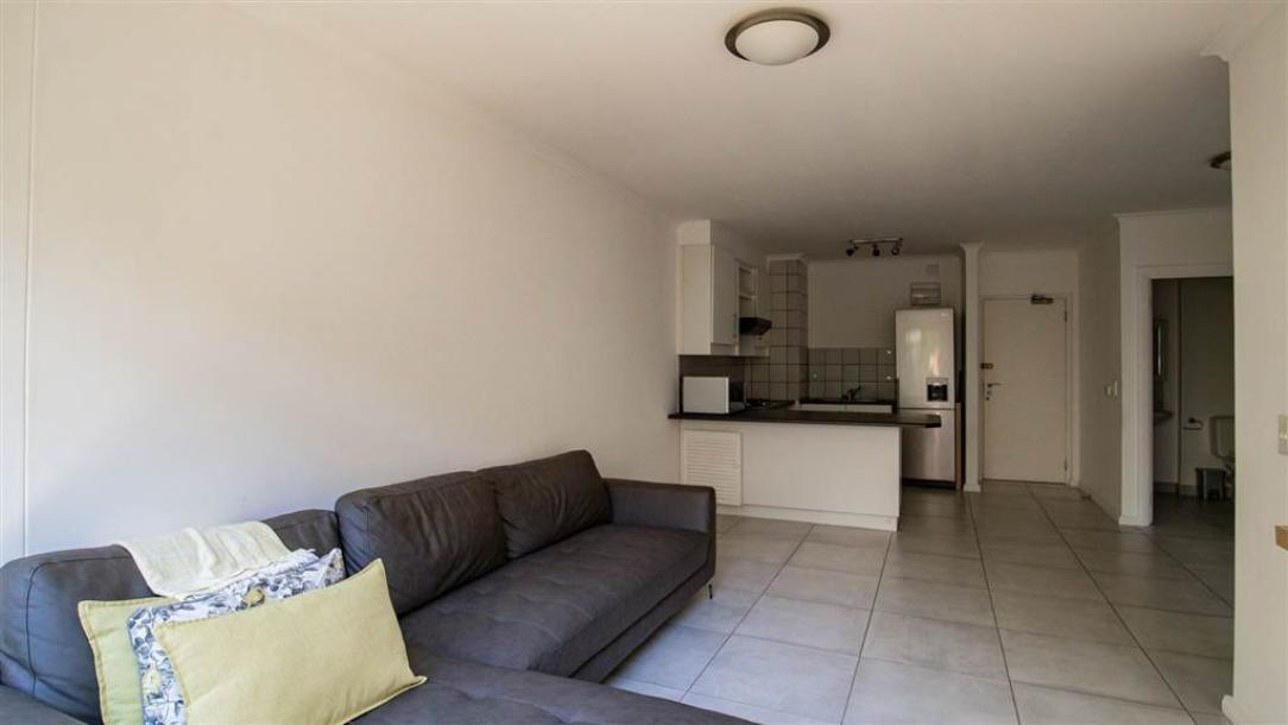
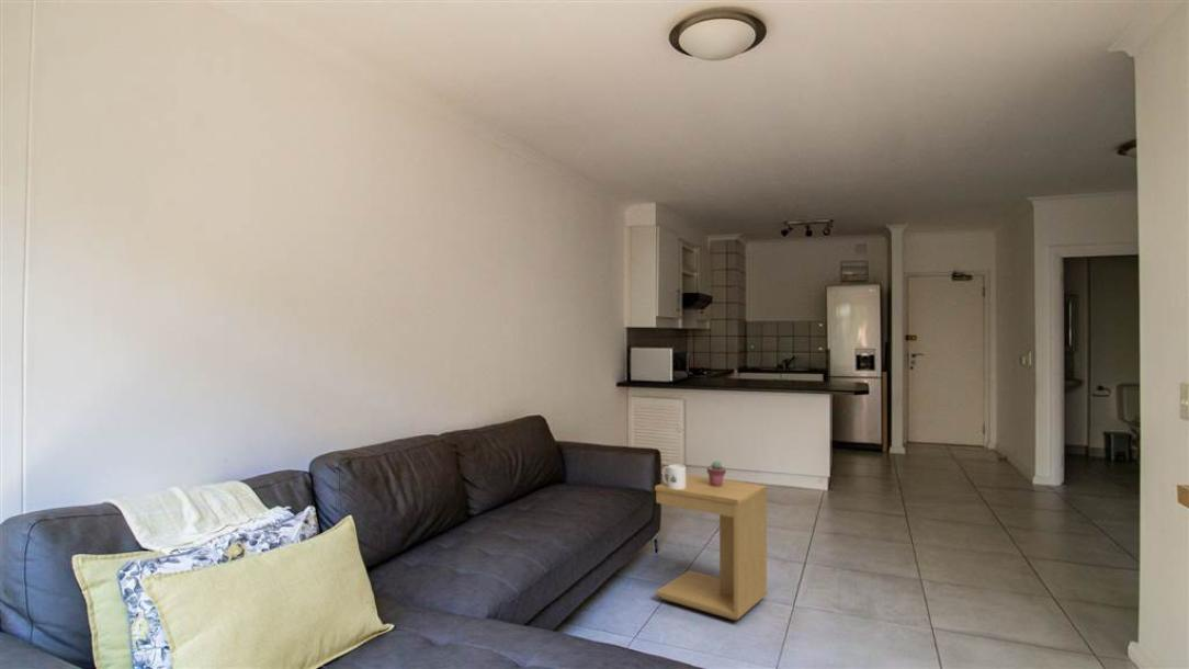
+ potted succulent [706,460,727,487]
+ side table [654,473,769,622]
+ mug [661,464,687,489]
